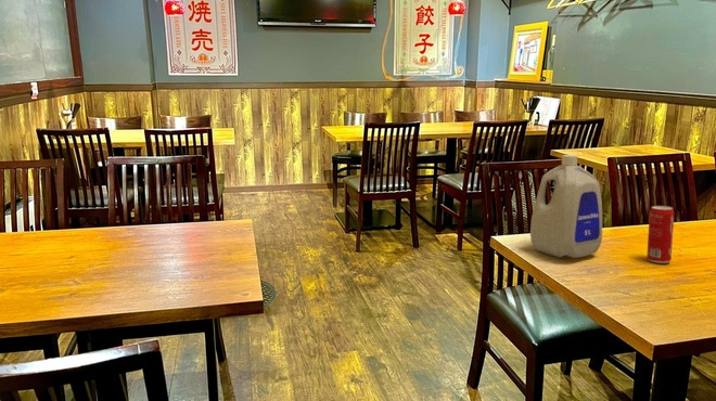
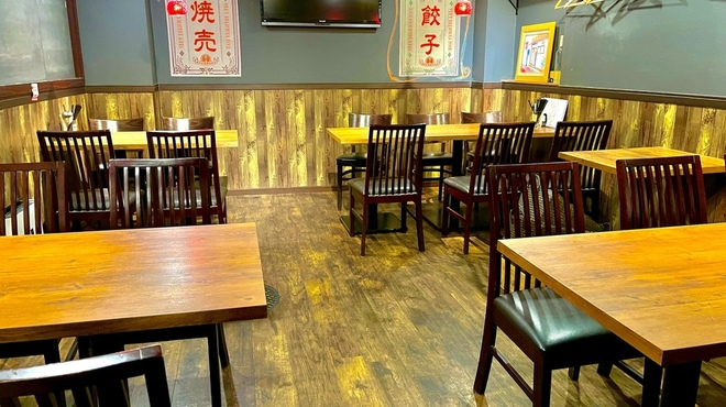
- beverage can [645,205,675,264]
- bottle [529,154,603,259]
